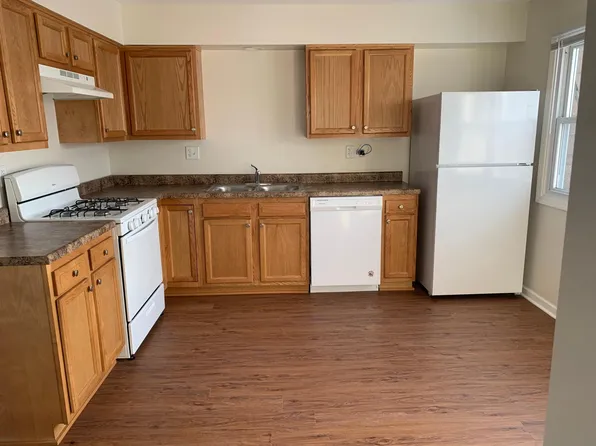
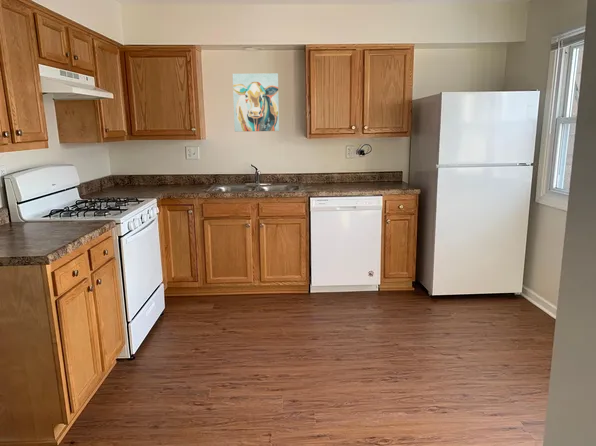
+ wall art [232,72,280,133]
